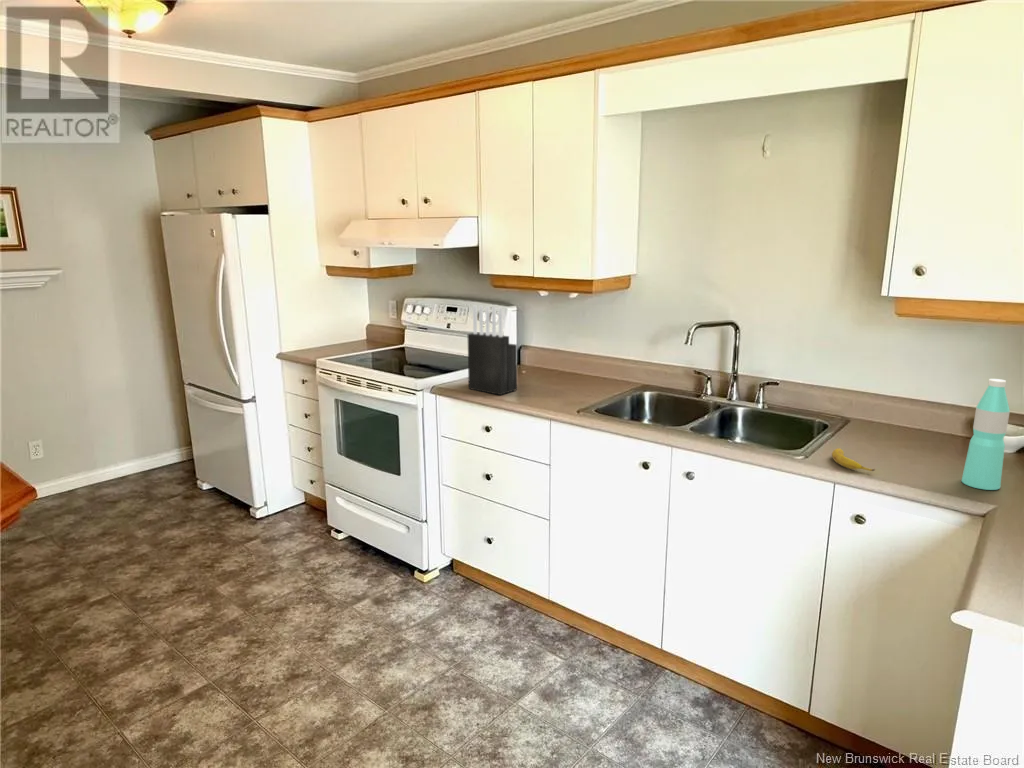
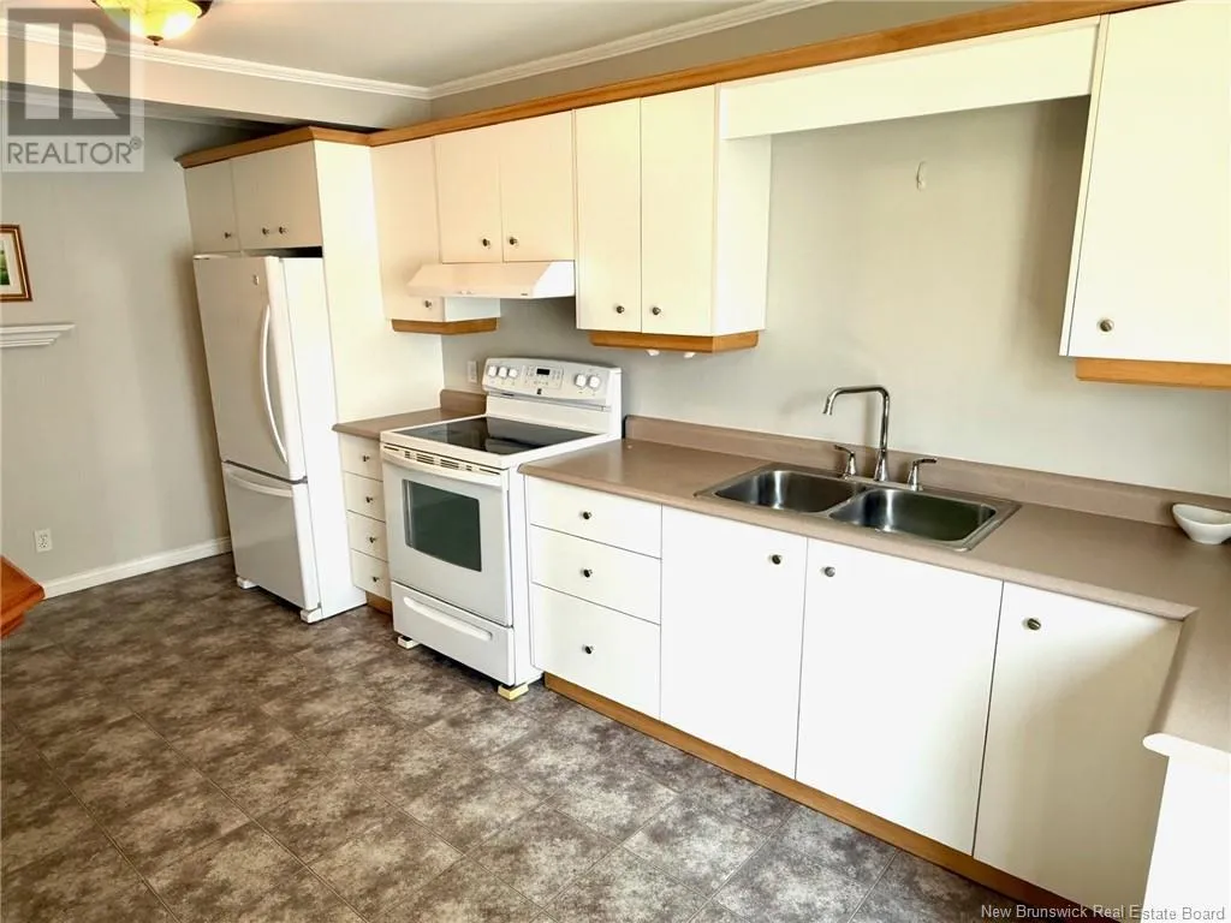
- water bottle [961,378,1011,491]
- knife block [467,304,518,396]
- banana [831,447,876,472]
